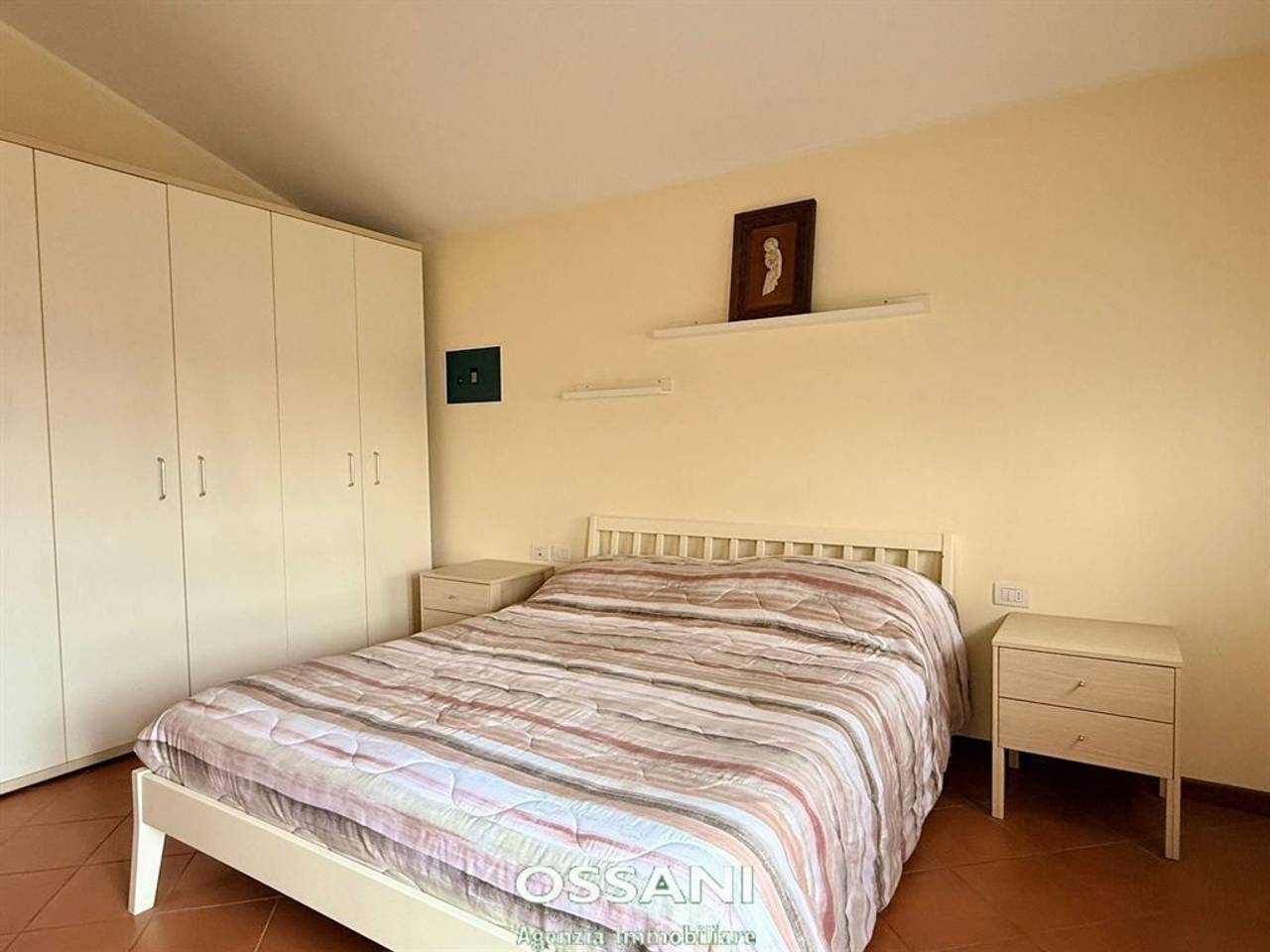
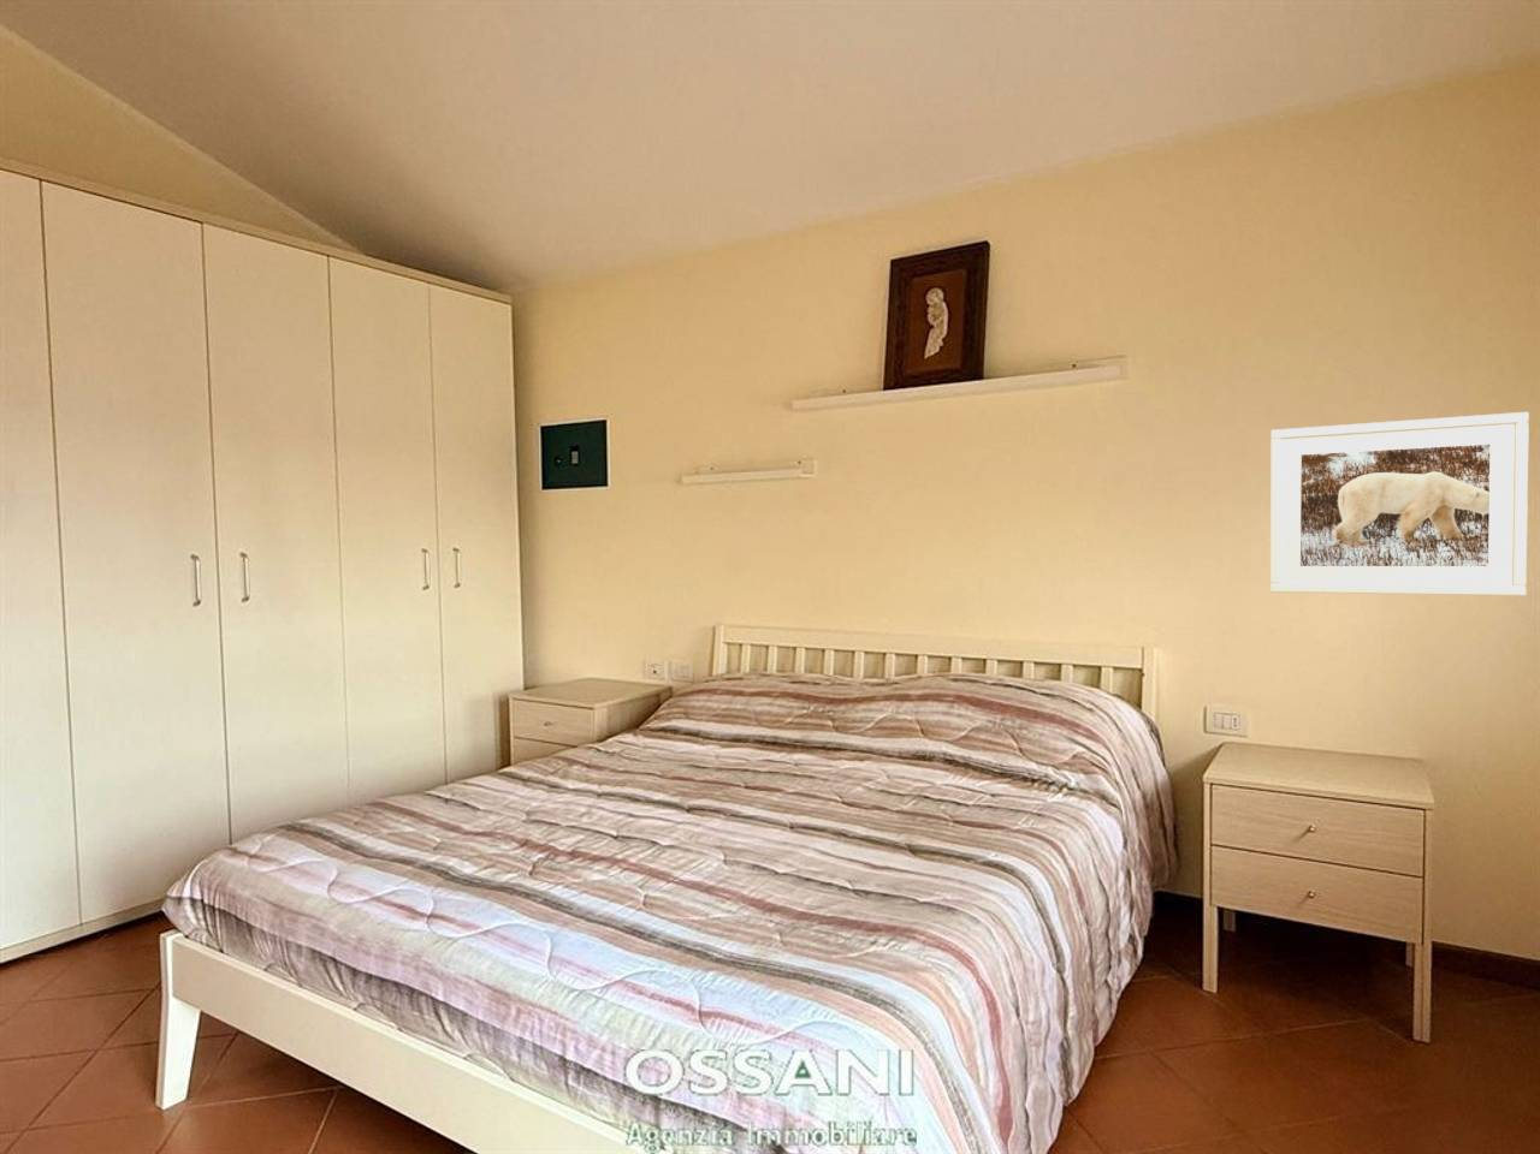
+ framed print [1270,411,1530,598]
